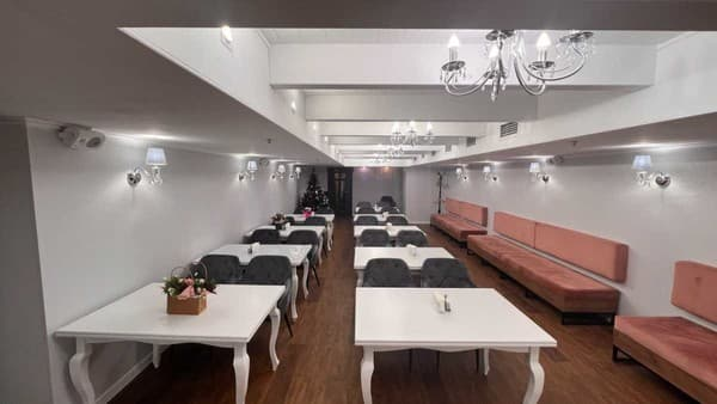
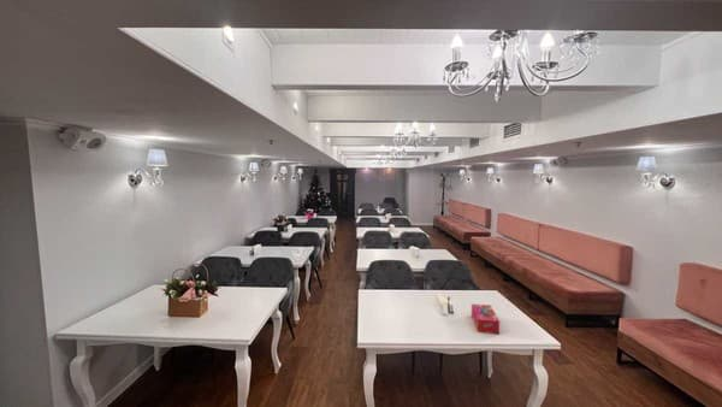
+ tissue box [471,302,501,335]
